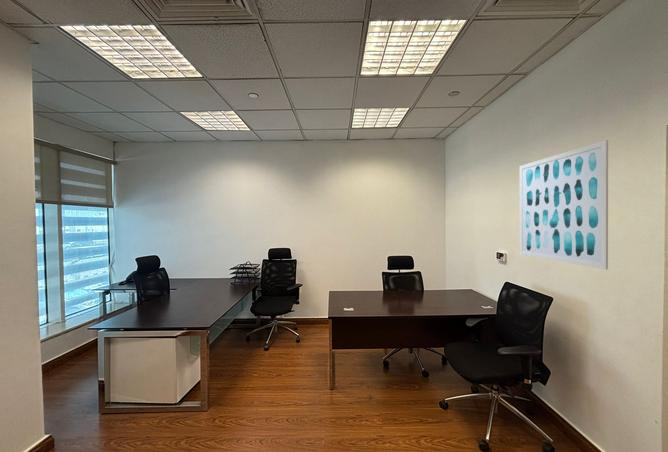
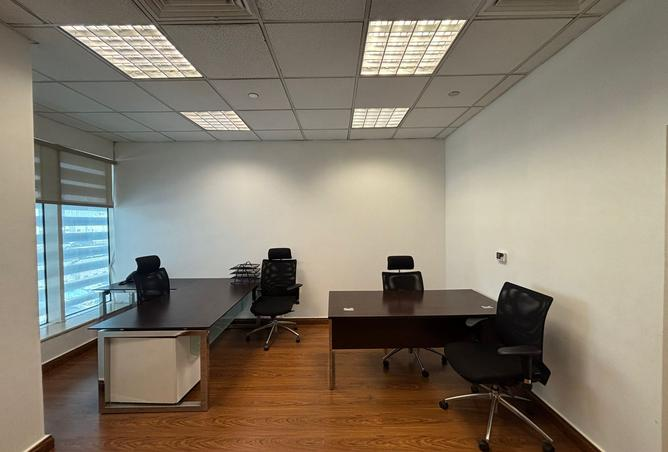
- wall art [519,139,609,270]
